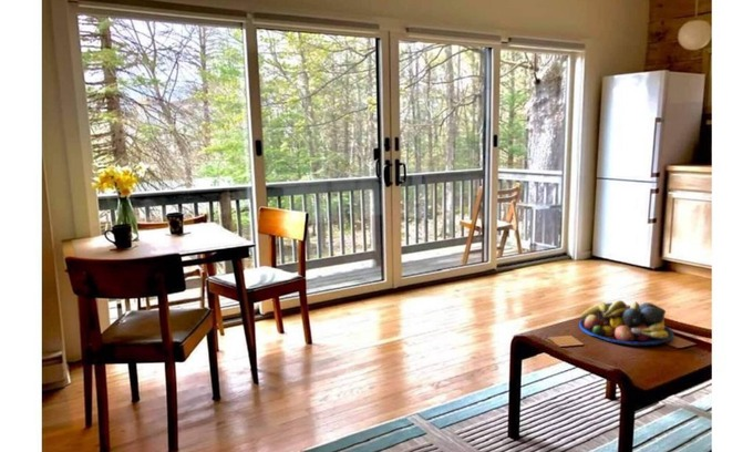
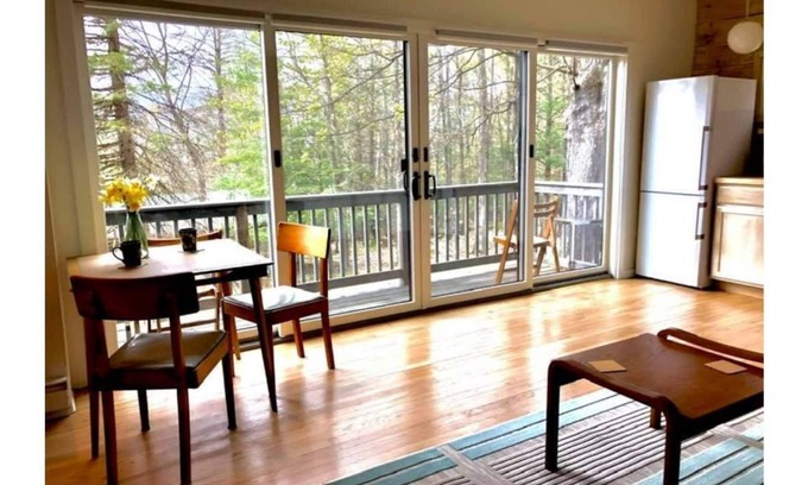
- fruit bowl [578,299,675,347]
